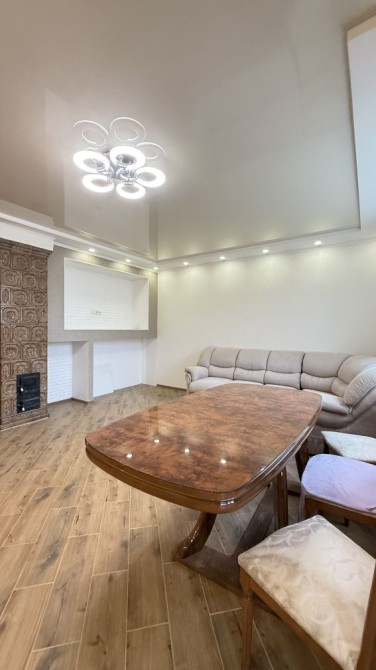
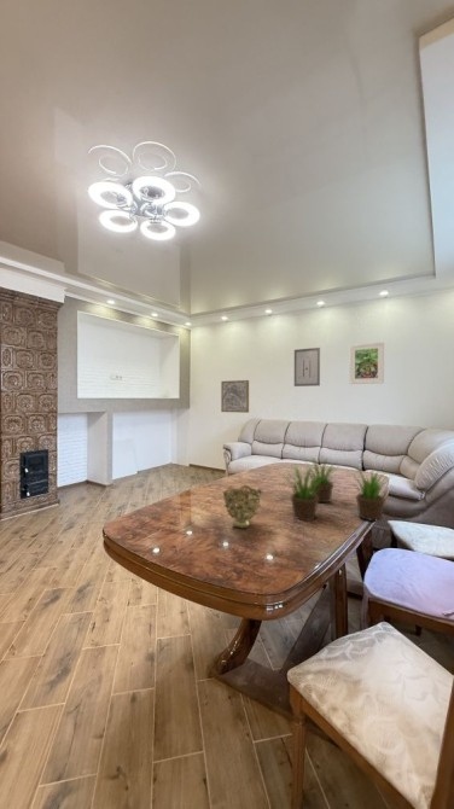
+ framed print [348,342,385,385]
+ decorative bowl [222,484,263,529]
+ plant [278,455,395,522]
+ wall art [220,379,250,414]
+ wall art [293,347,321,388]
